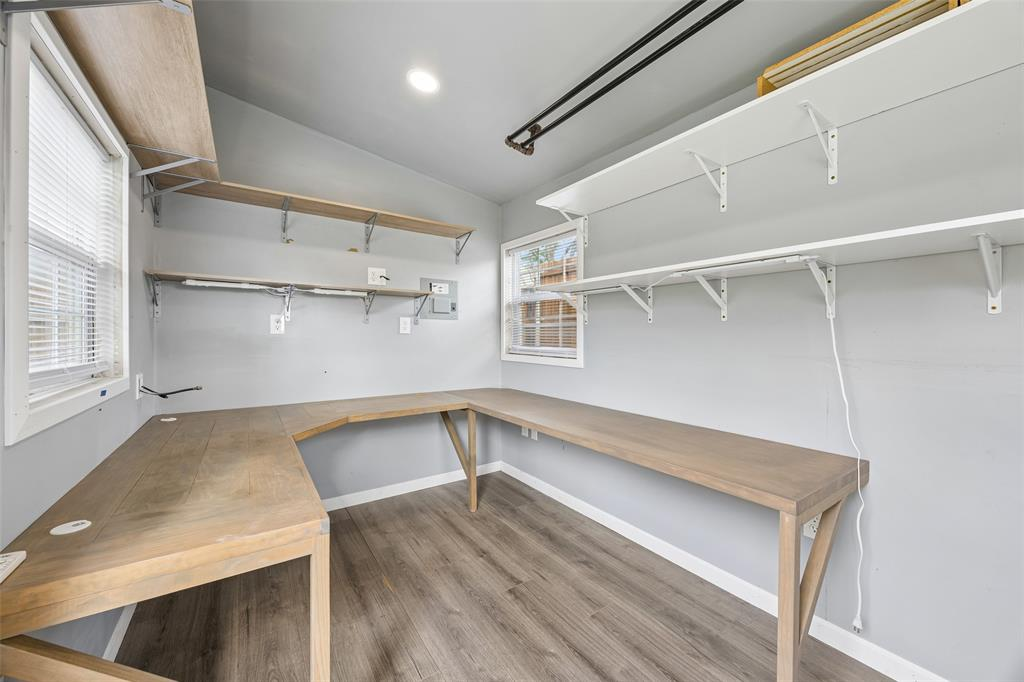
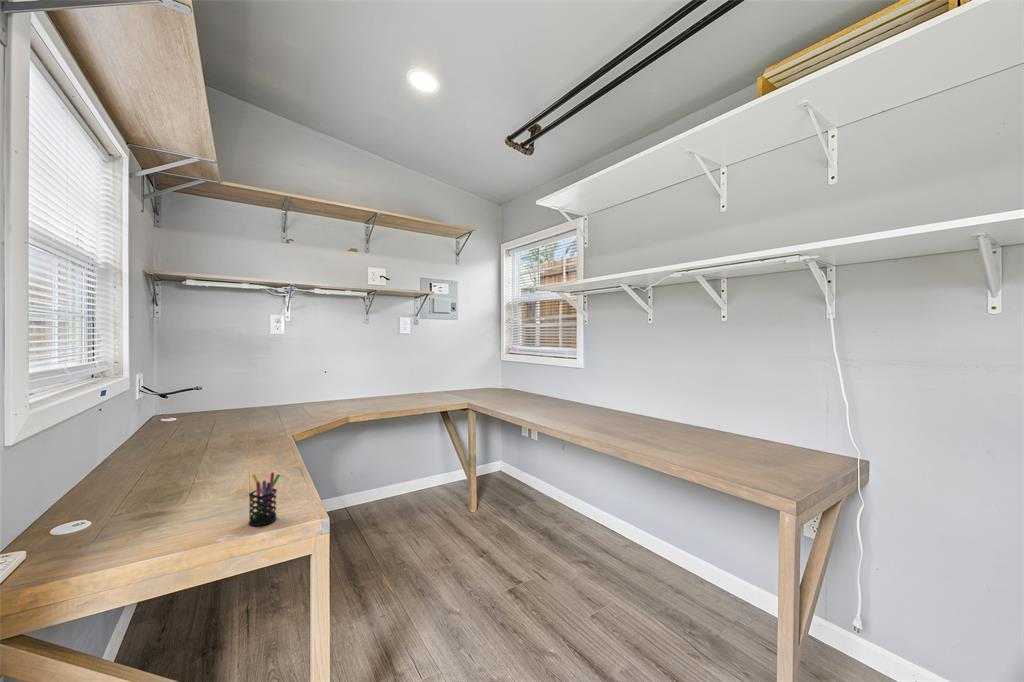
+ pen holder [248,471,281,527]
